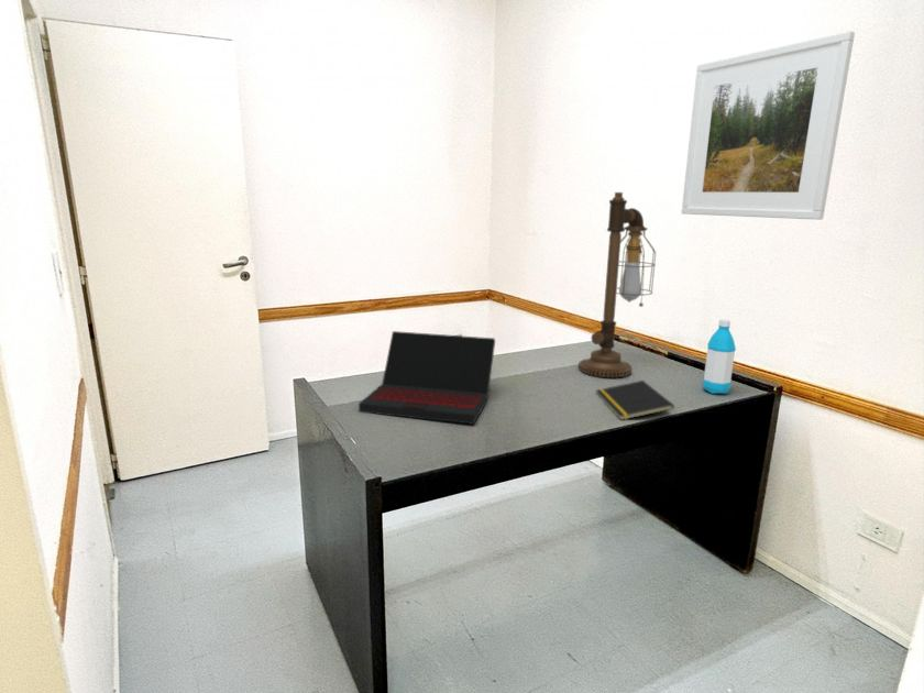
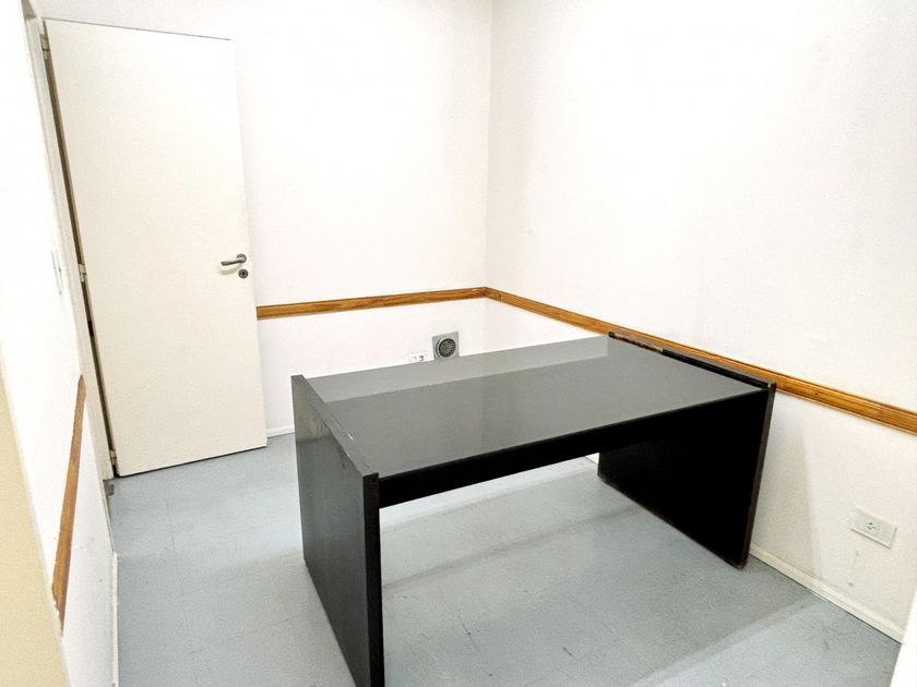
- water bottle [702,318,737,395]
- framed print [681,30,856,221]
- desk lamp [578,191,657,378]
- laptop [358,330,496,426]
- notepad [595,380,675,421]
